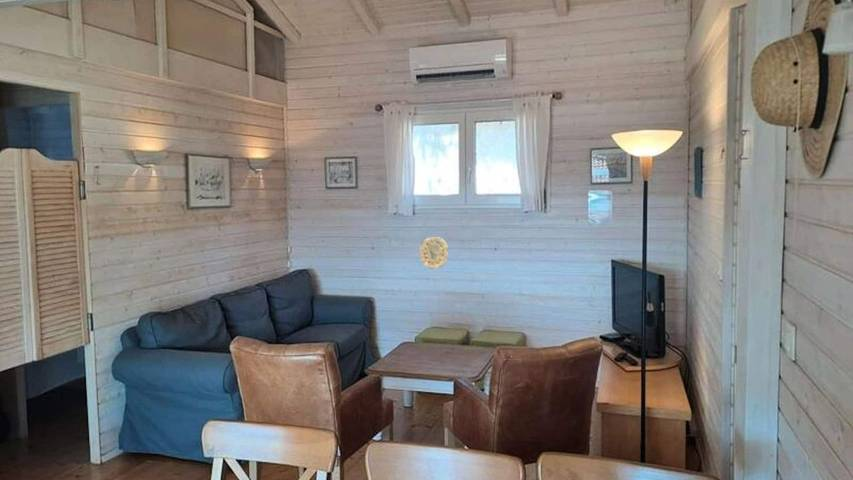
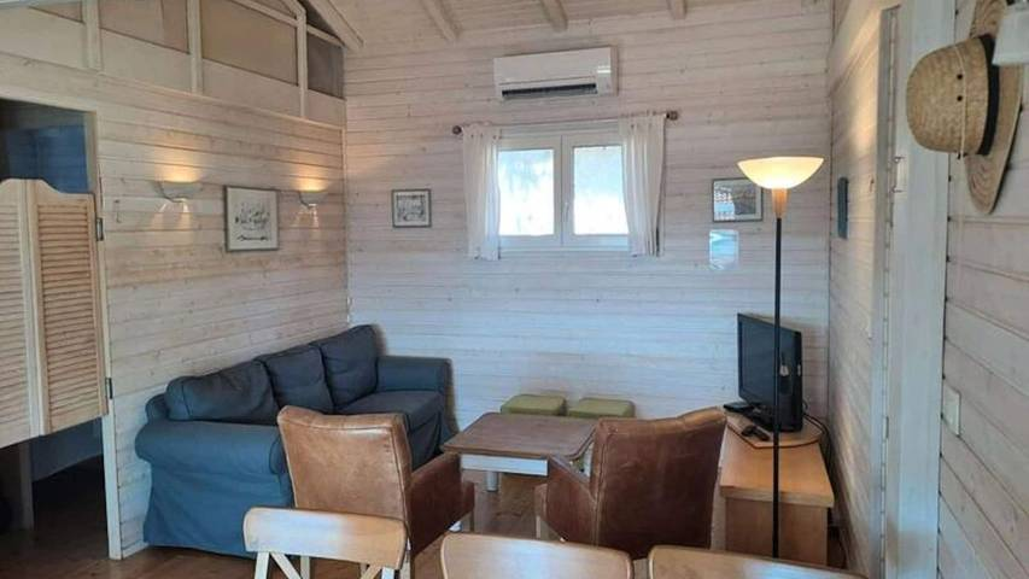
- decorative plate [418,236,449,270]
